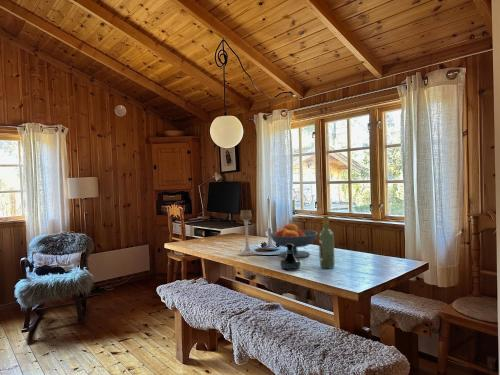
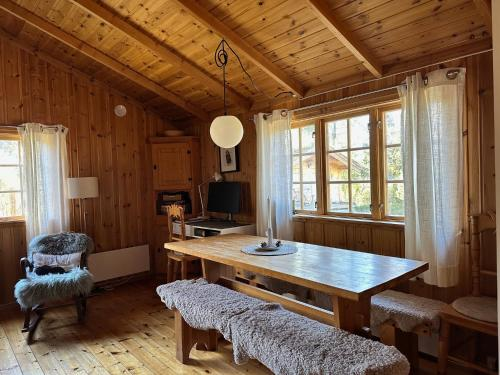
- fruit bowl [269,222,319,259]
- wine bottle [318,214,336,269]
- tequila bottle [279,244,301,271]
- candle holder [238,209,257,256]
